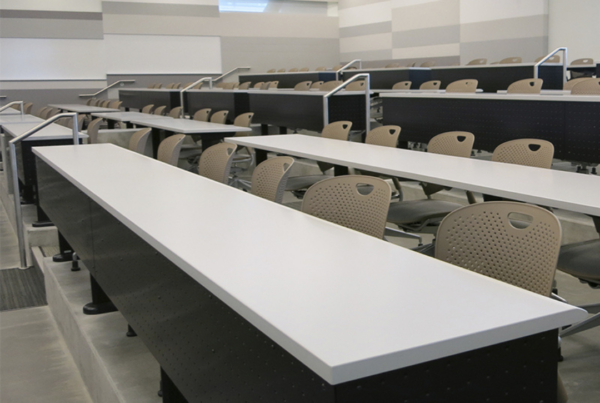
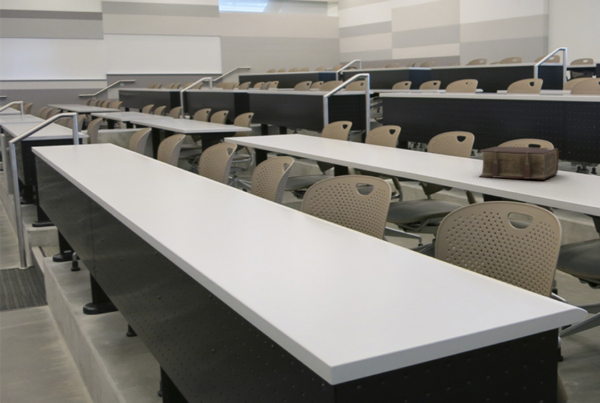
+ bible [478,146,560,180]
